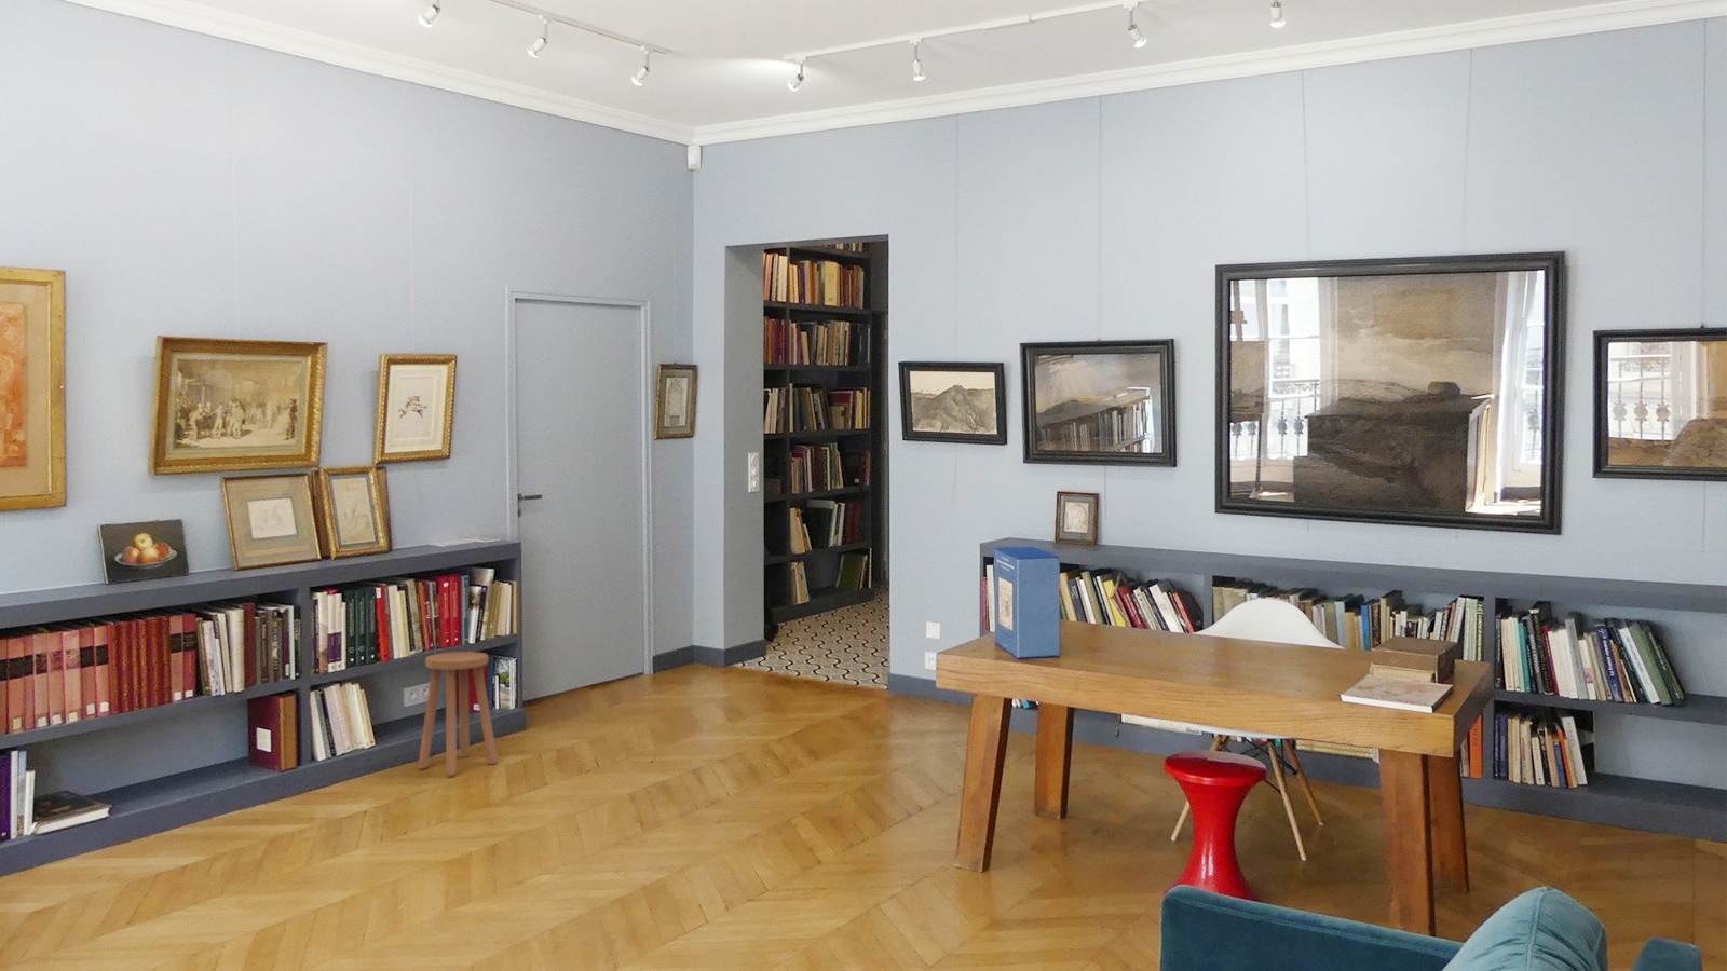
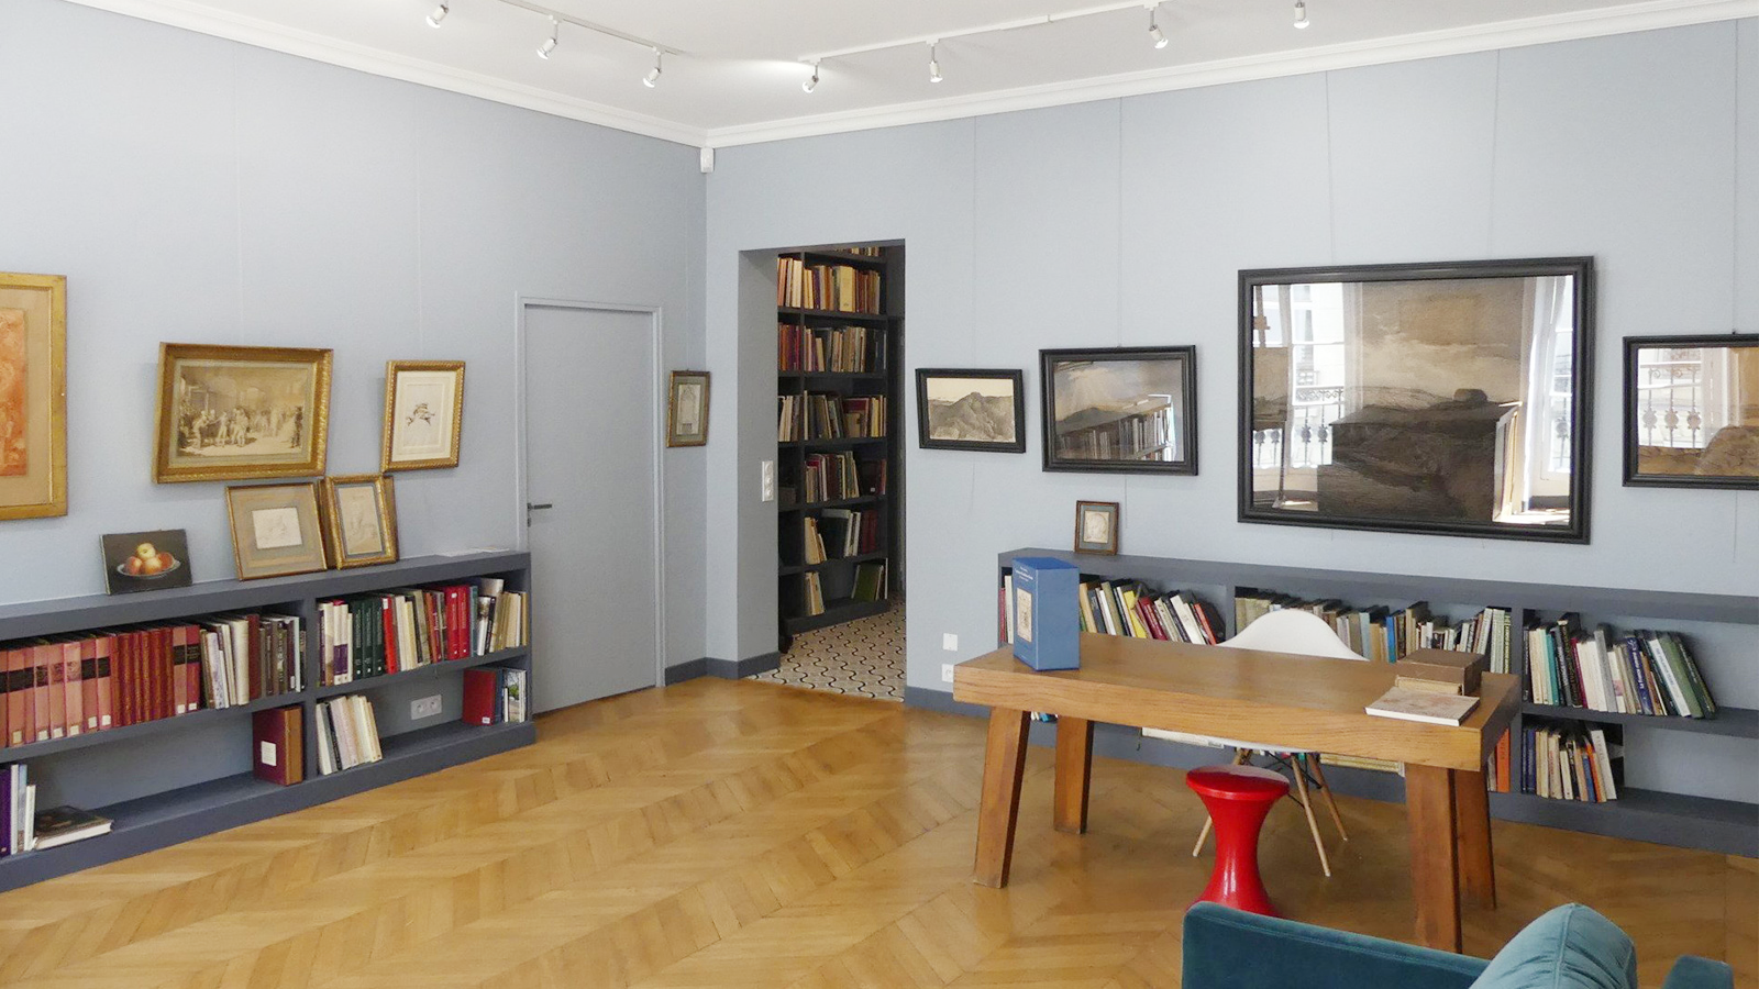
- stool [416,651,498,777]
